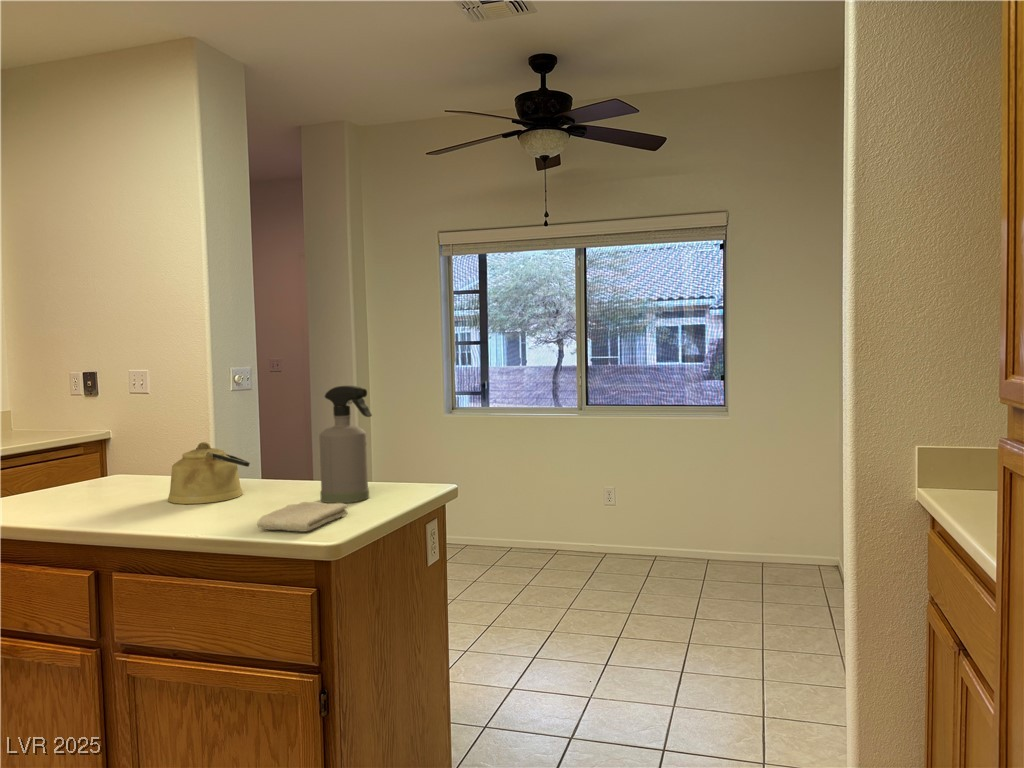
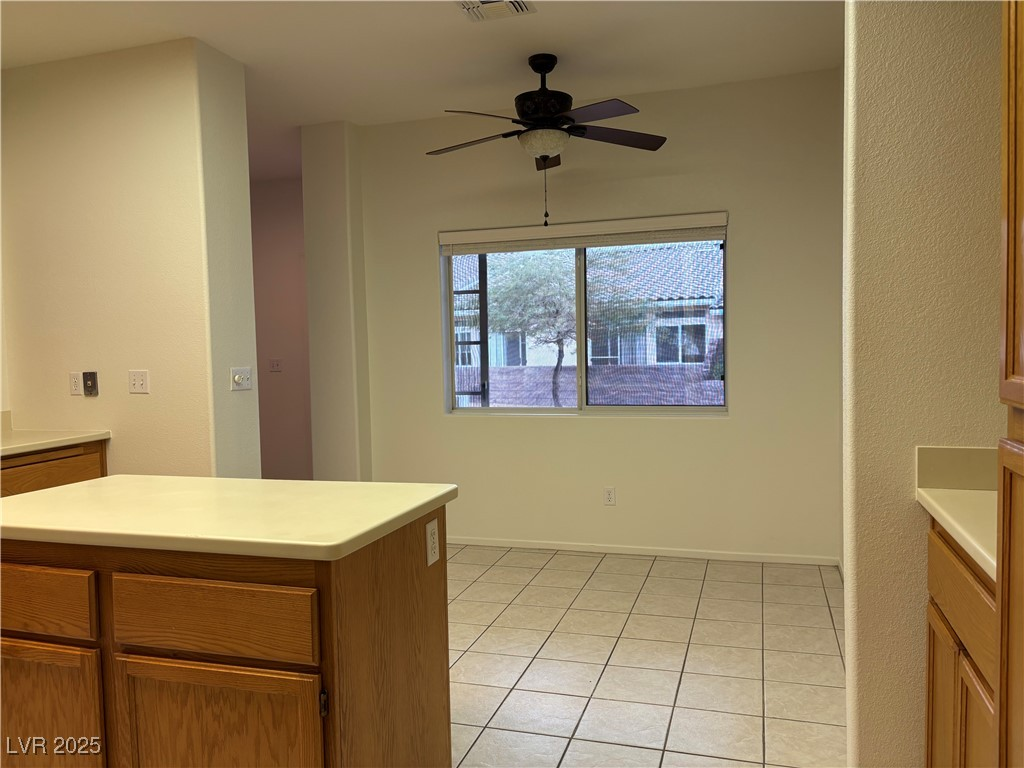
- spray bottle [318,385,373,504]
- kettle [167,441,251,505]
- washcloth [256,501,348,533]
